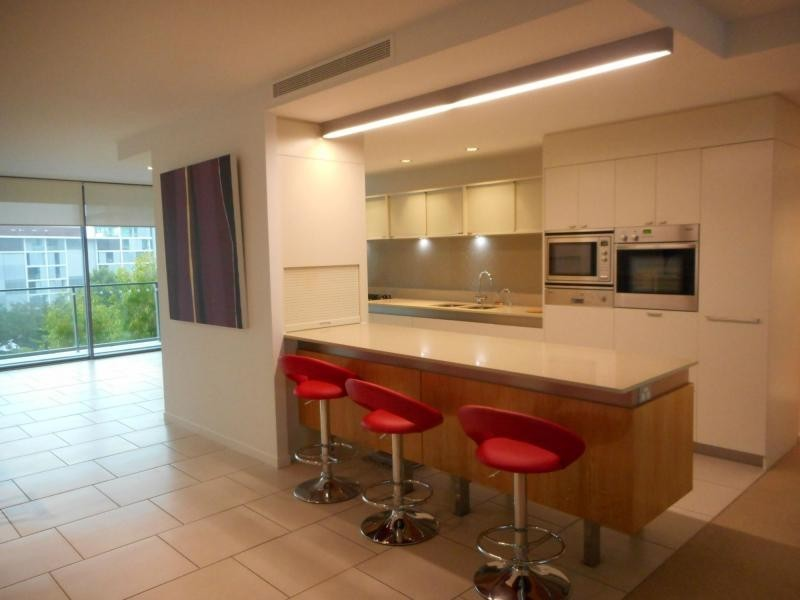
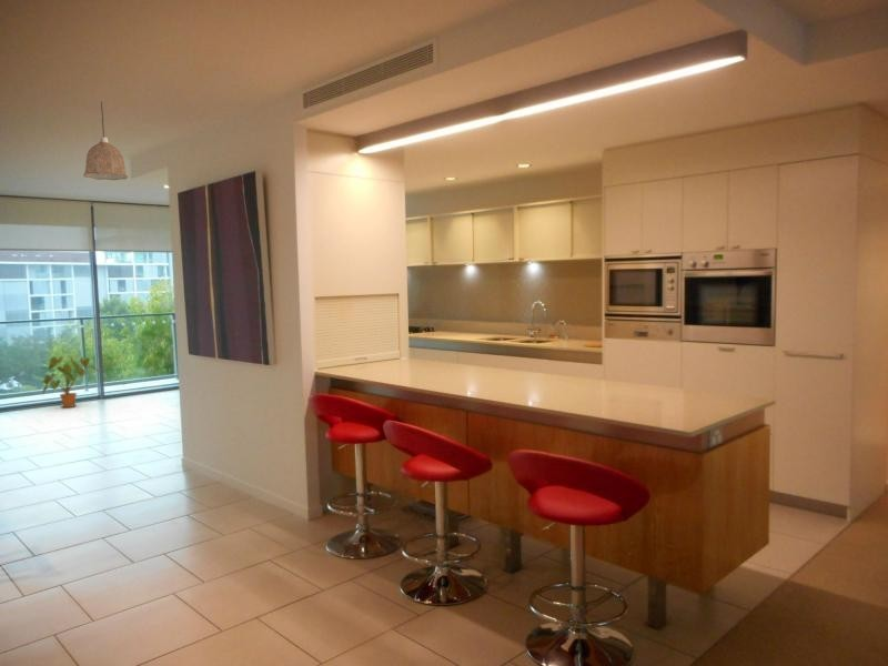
+ pendant lamp [82,100,129,181]
+ house plant [41,355,102,408]
